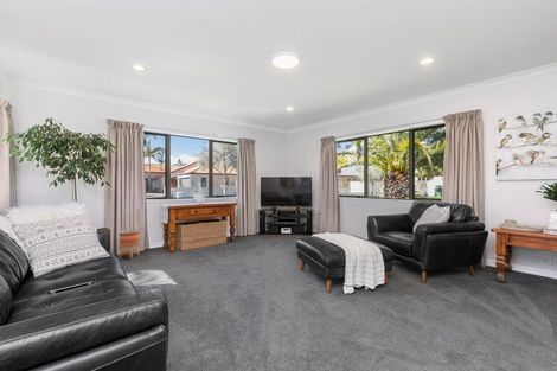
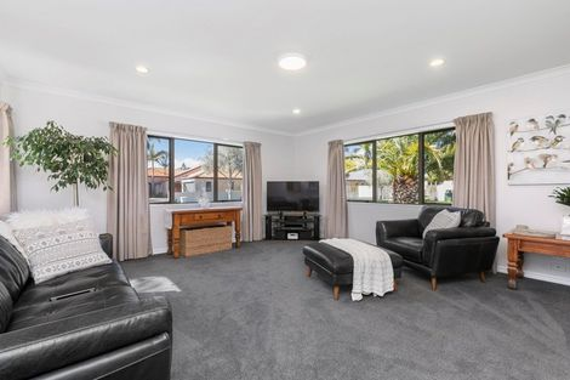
- planter [117,229,141,260]
